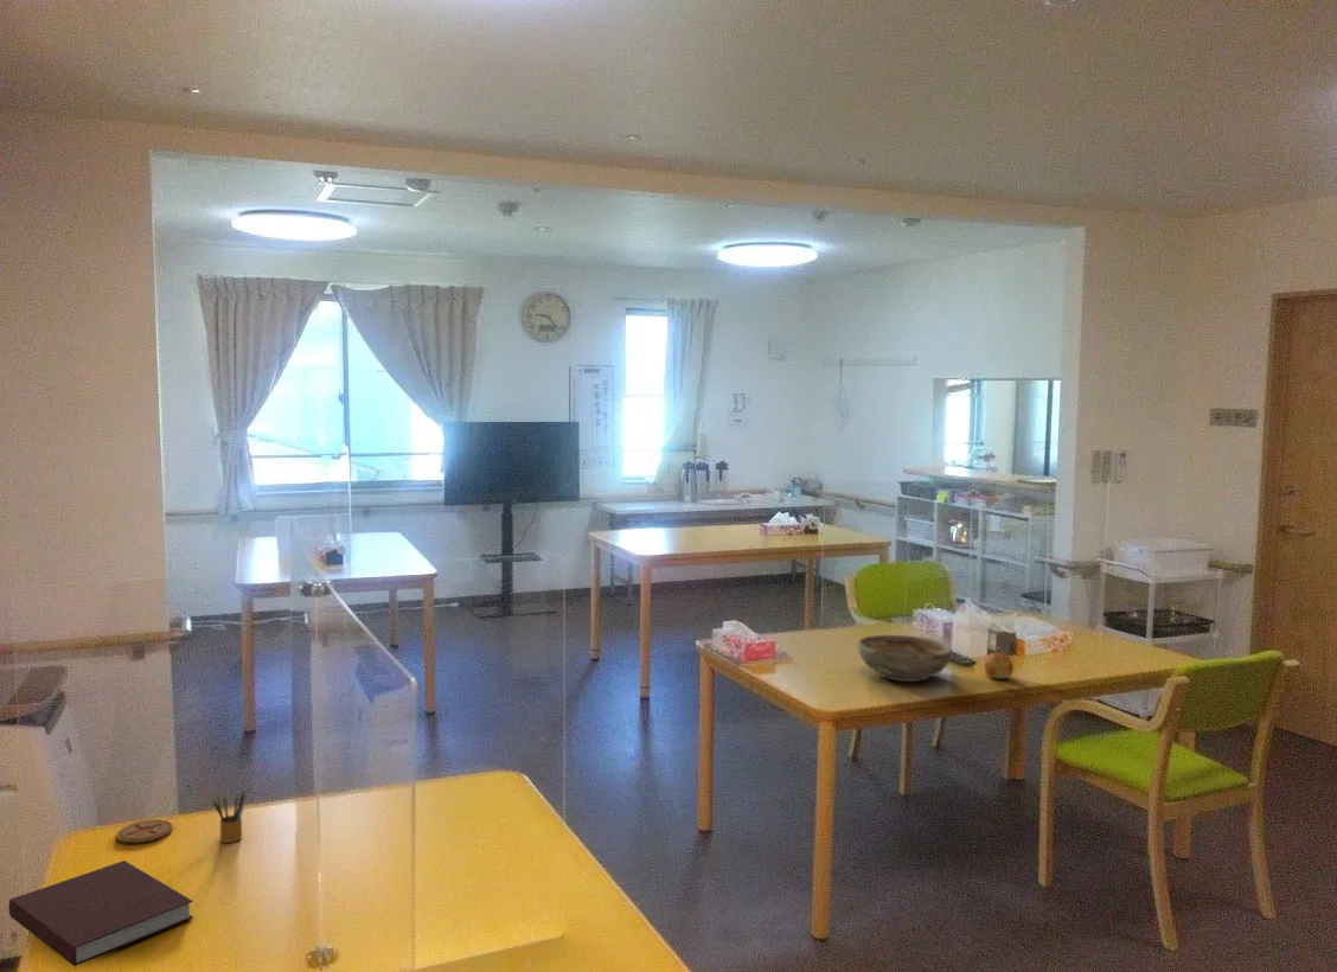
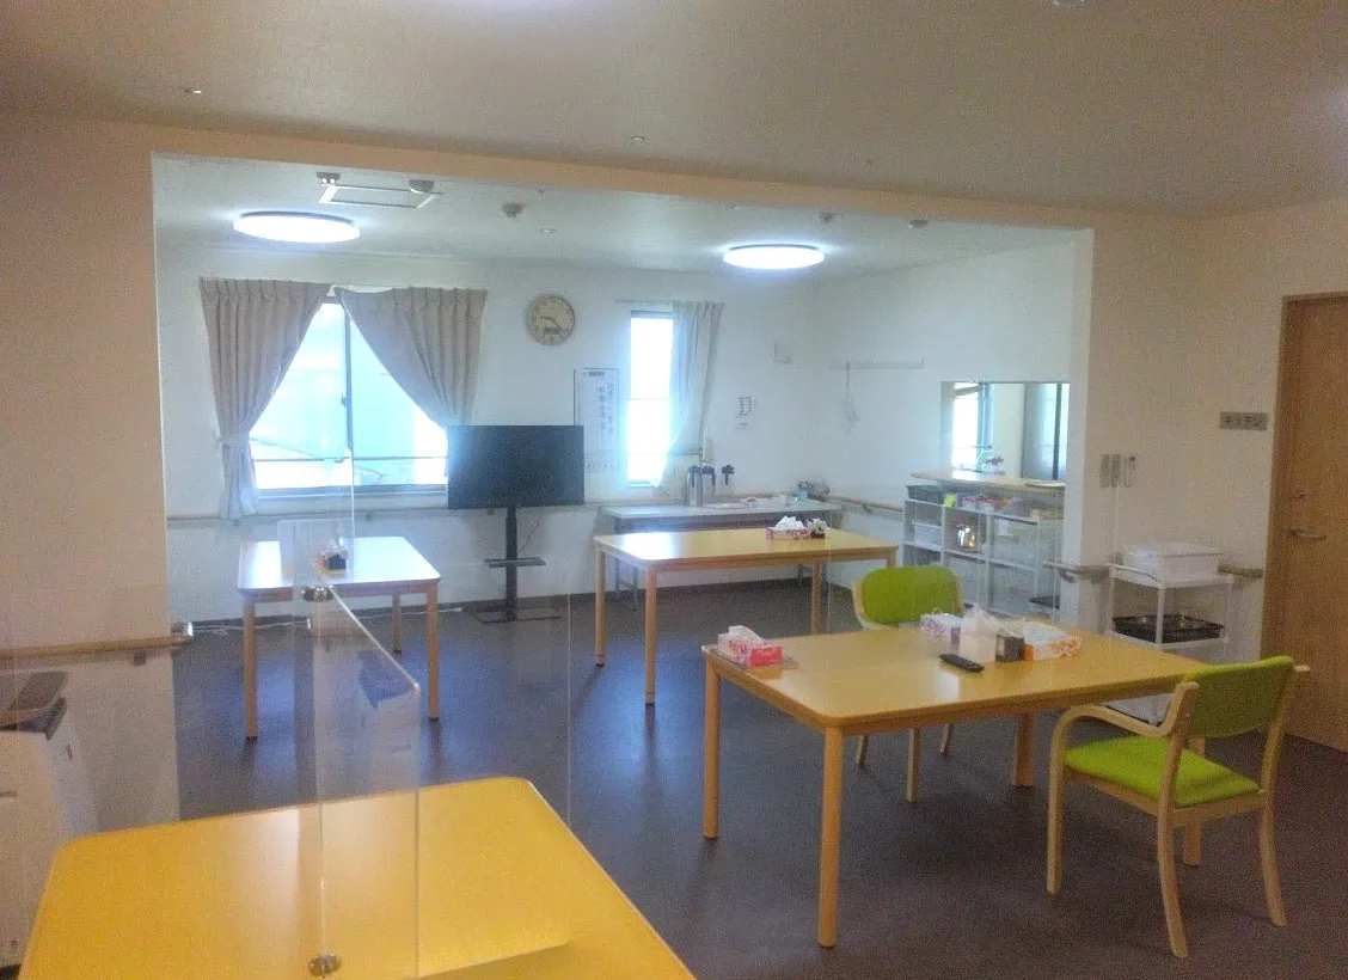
- bowl [857,634,953,683]
- coaster [116,819,174,844]
- notebook [7,859,194,967]
- apple [983,652,1015,680]
- pencil box [211,786,250,844]
